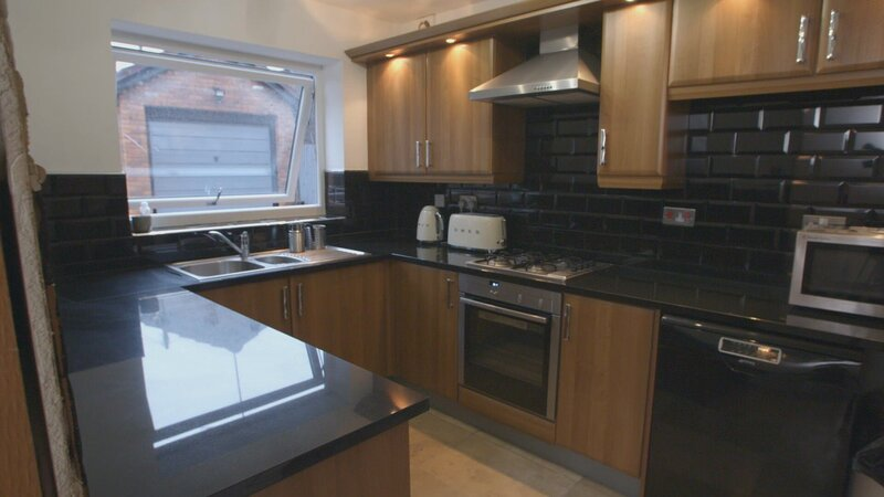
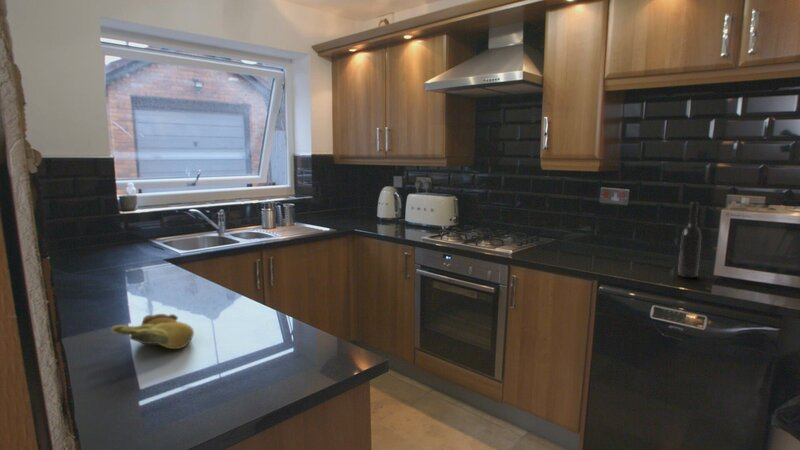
+ bottle [677,201,702,279]
+ banana bunch [110,313,195,350]
